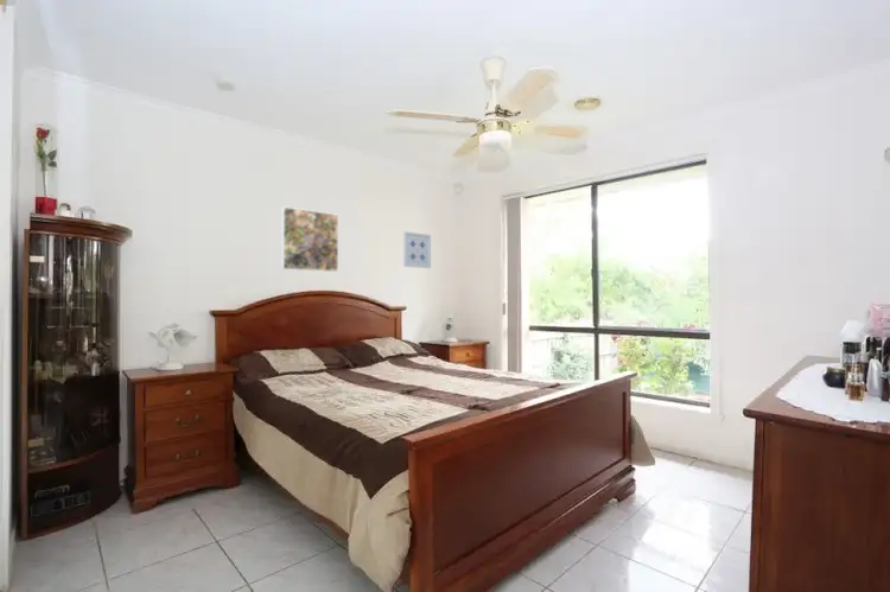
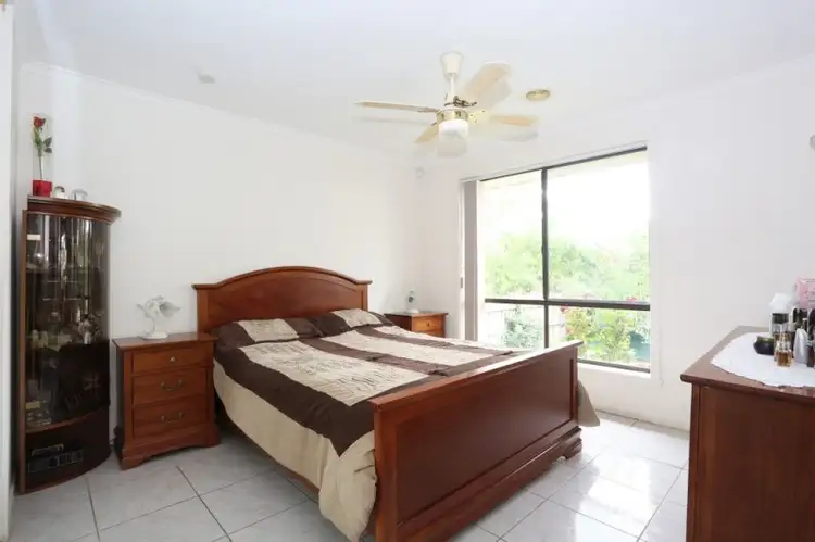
- wall art [402,230,432,269]
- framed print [280,205,339,273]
